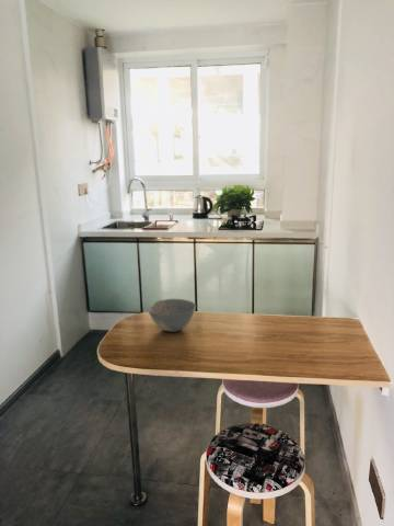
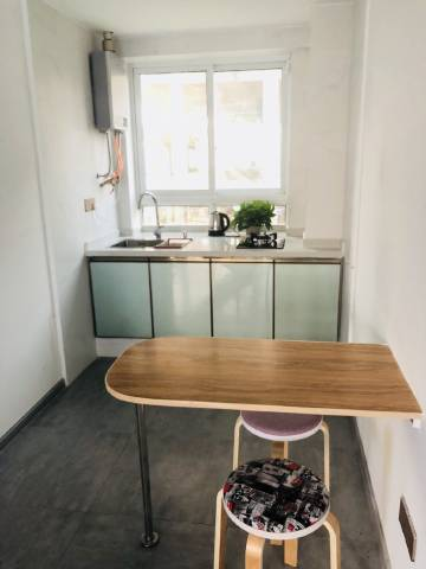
- bowl [147,298,197,333]
